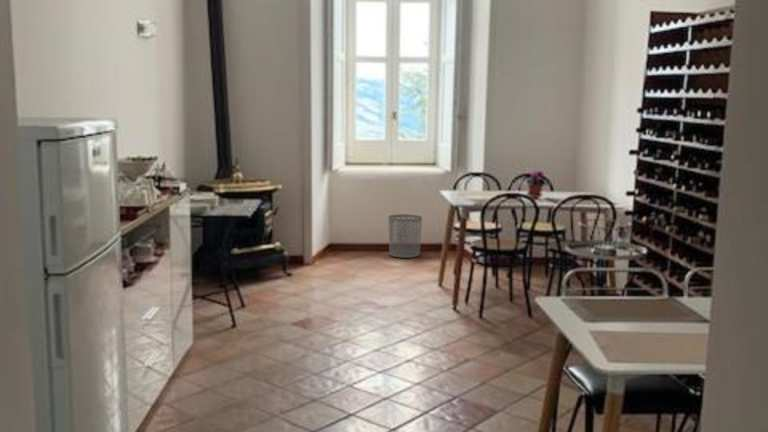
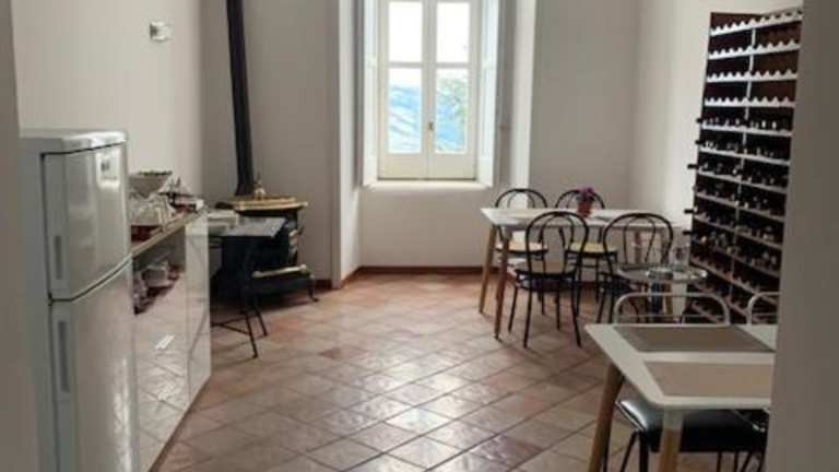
- waste bin [388,213,423,259]
